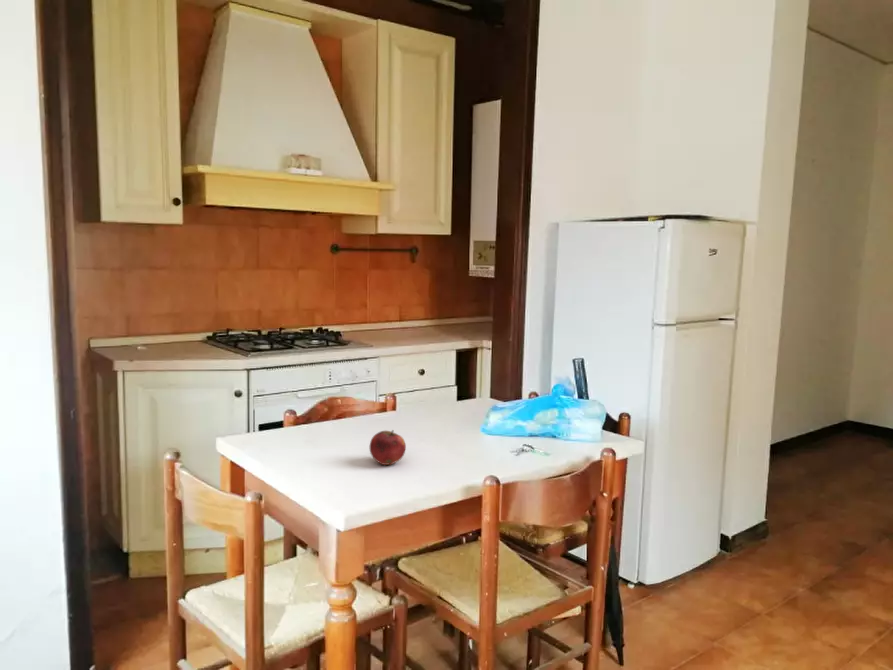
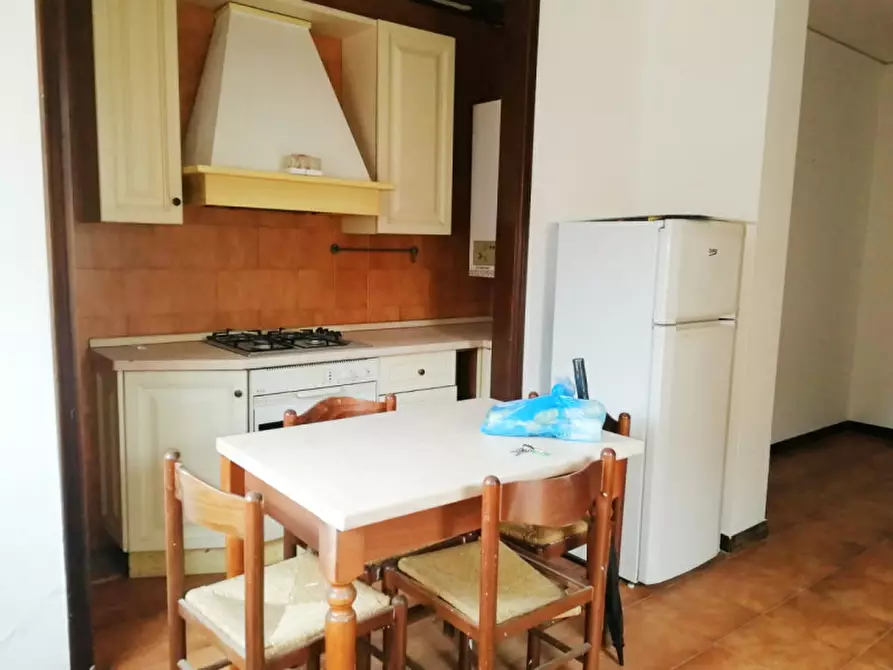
- fruit [369,429,407,466]
